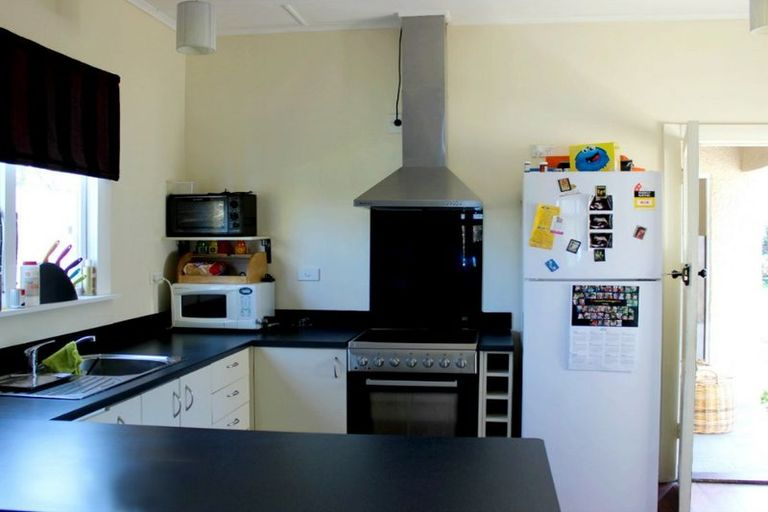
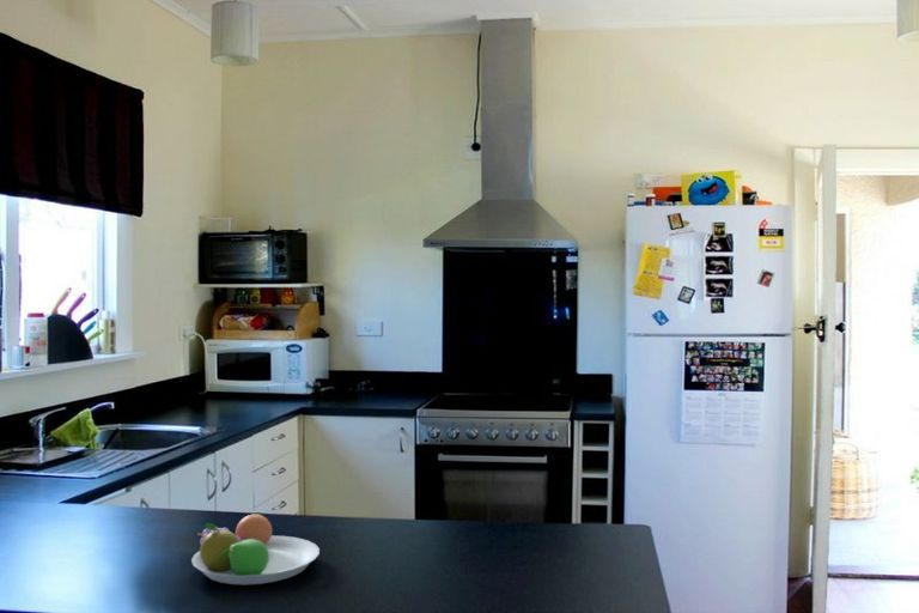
+ fruit bowl [190,511,321,585]
